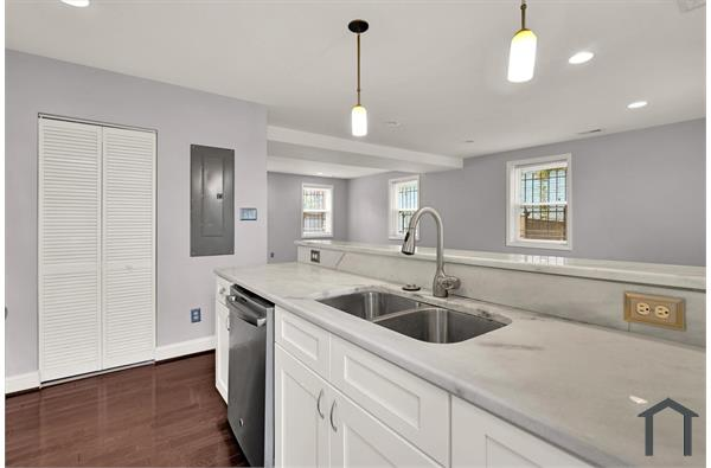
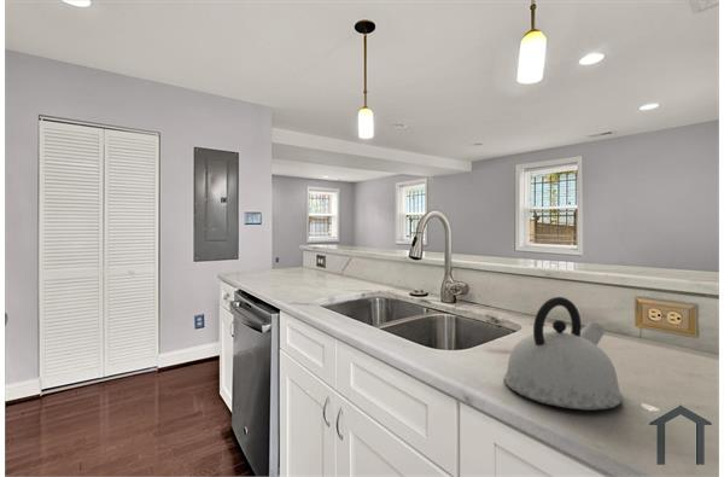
+ kettle [503,296,624,411]
